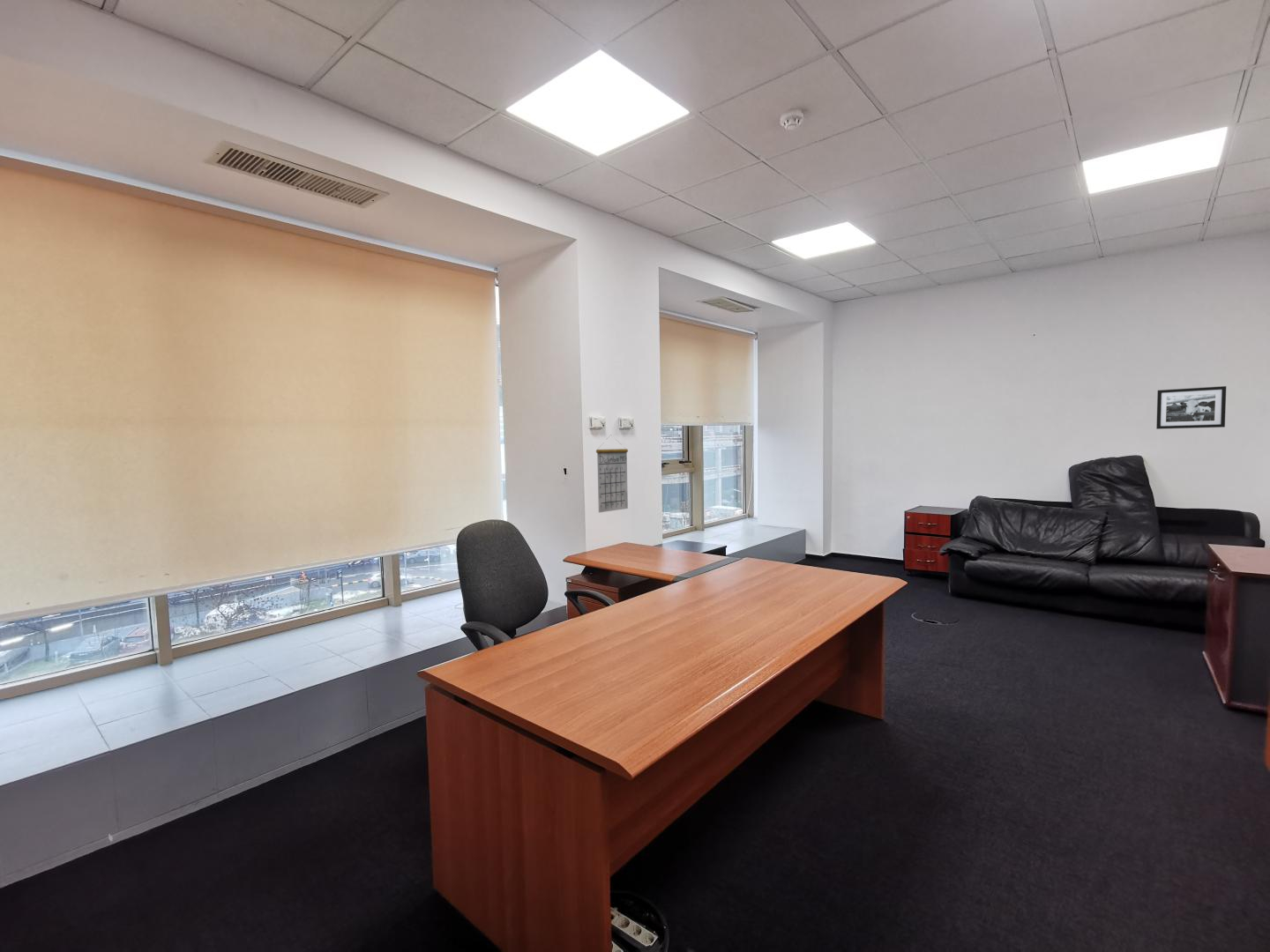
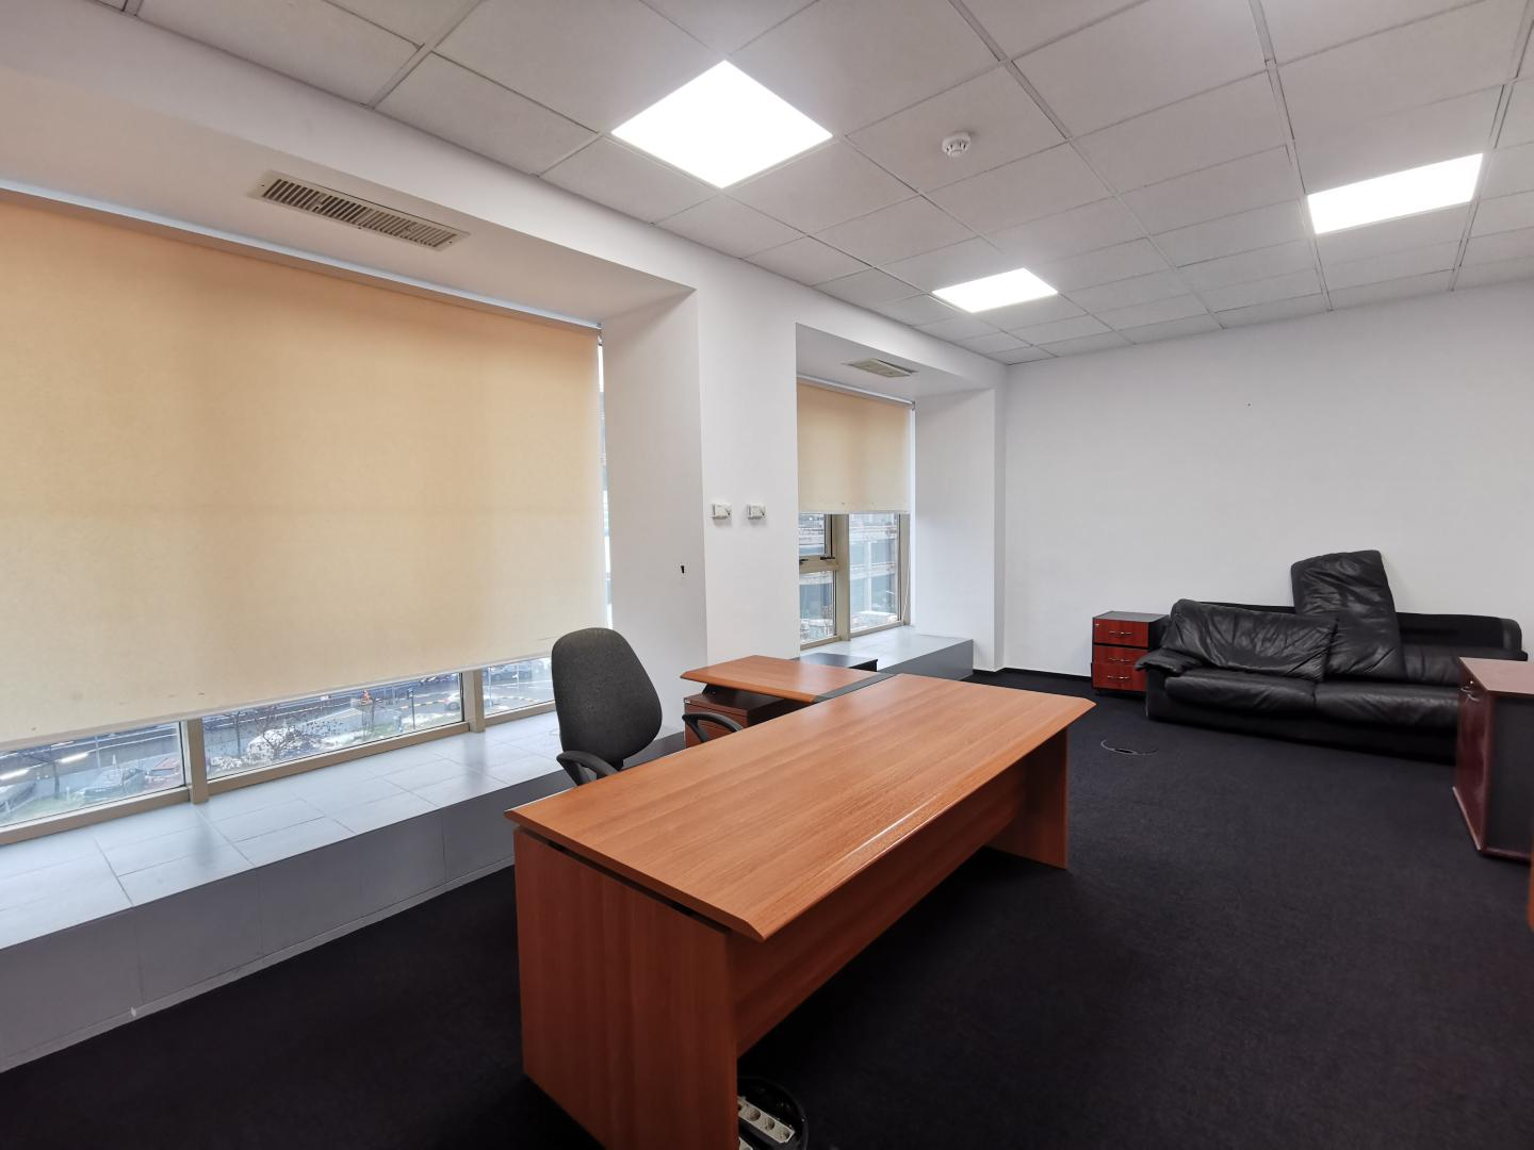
- calendar [595,435,629,513]
- picture frame [1155,385,1227,430]
